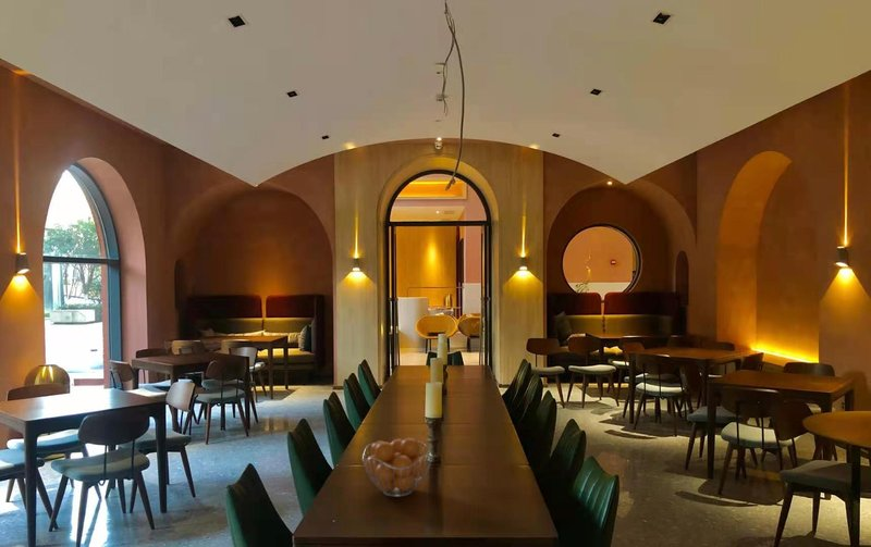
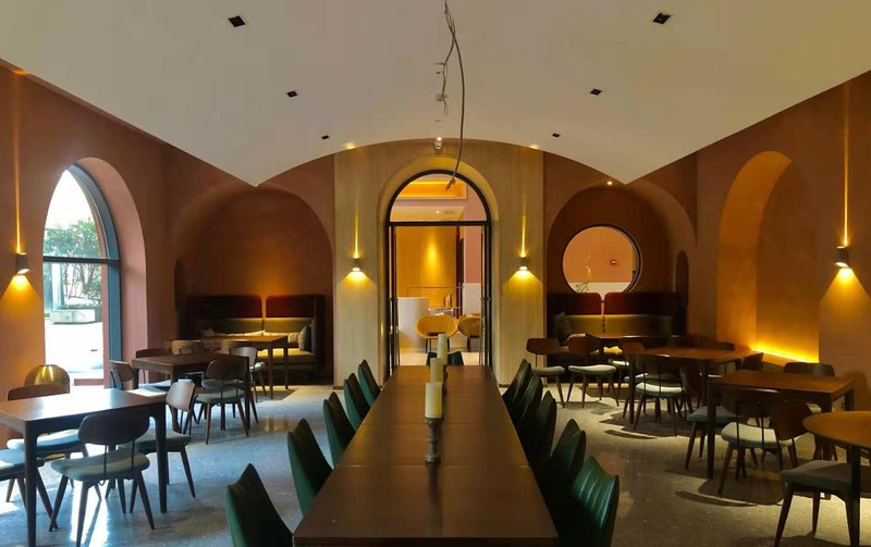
- fruit basket [361,437,433,498]
